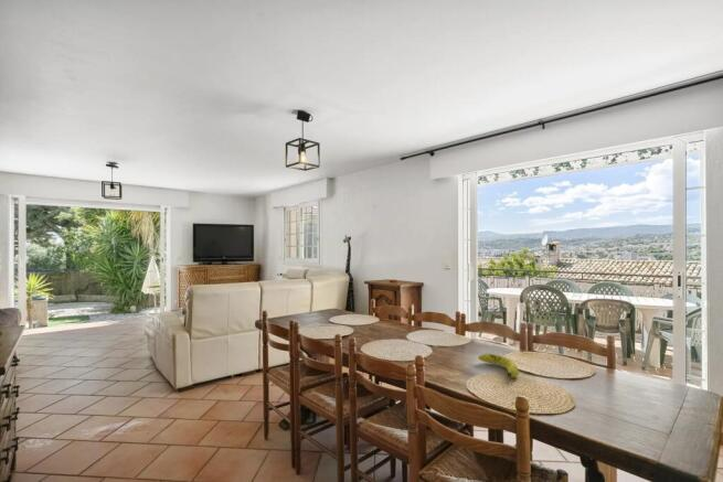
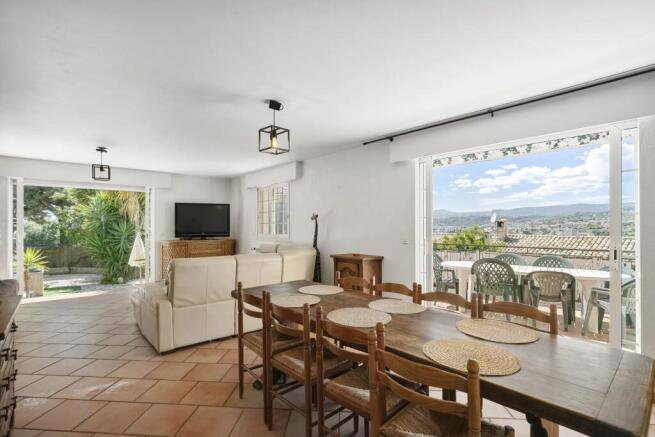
- fruit [477,353,520,378]
